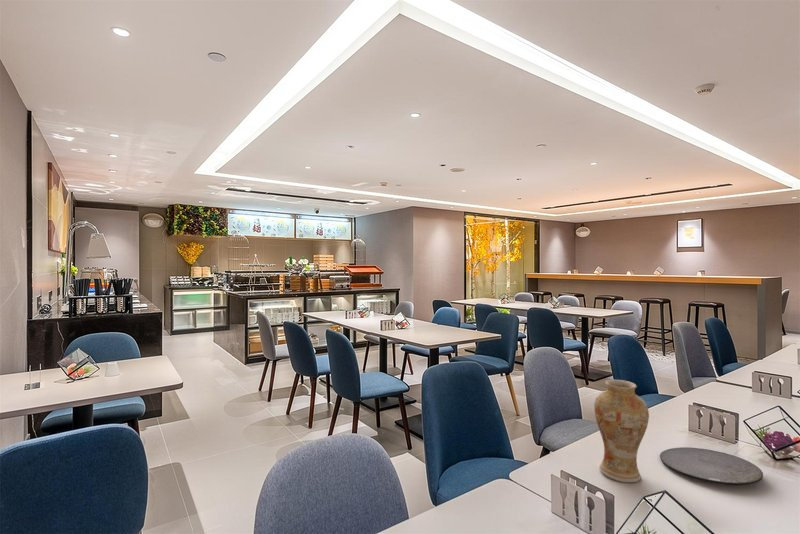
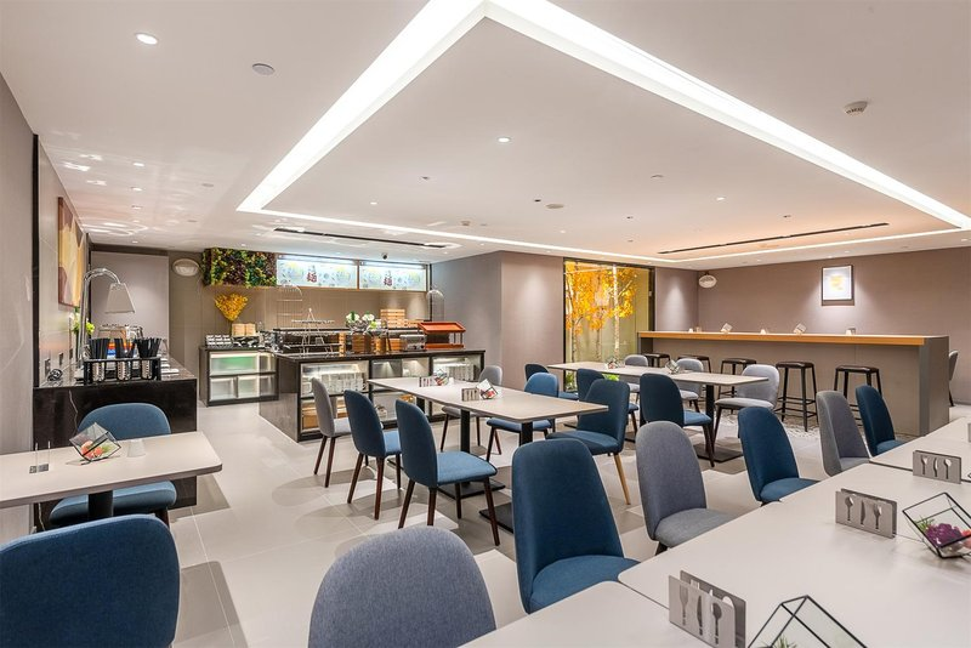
- vase [593,379,650,484]
- plate [659,446,764,486]
